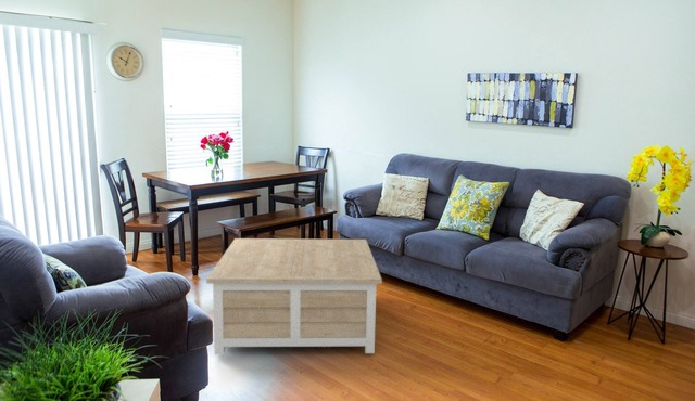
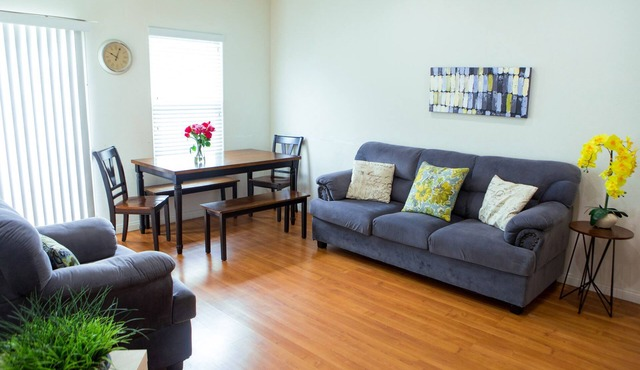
- coffee table [205,237,383,355]
